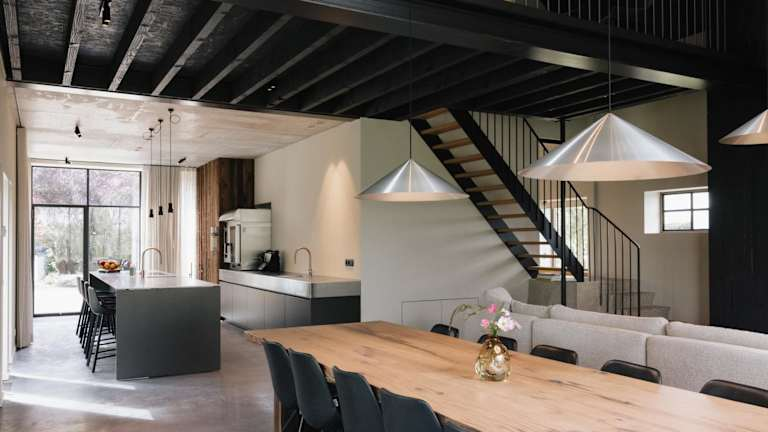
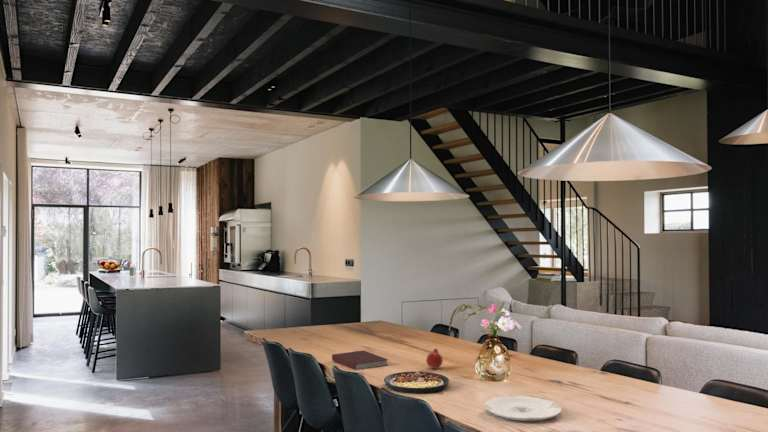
+ fruit [425,348,444,370]
+ plate [484,395,562,422]
+ plate [383,371,450,394]
+ notebook [331,349,389,371]
